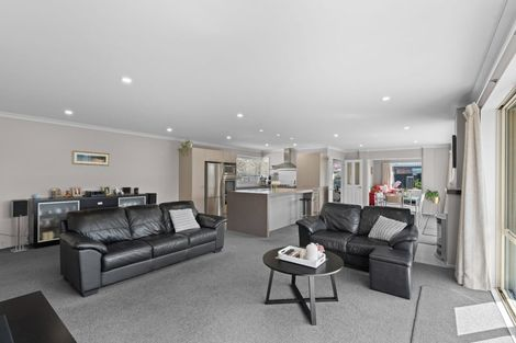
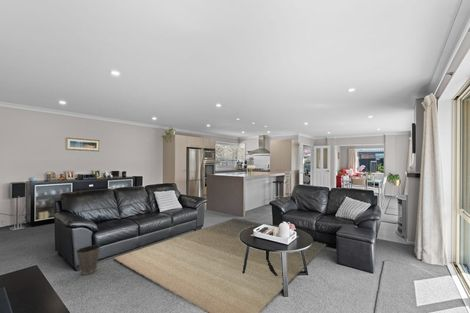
+ rug [113,217,327,313]
+ waste basket [75,244,101,276]
